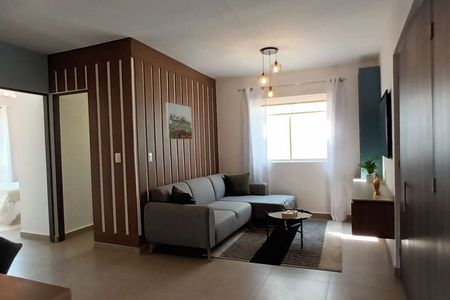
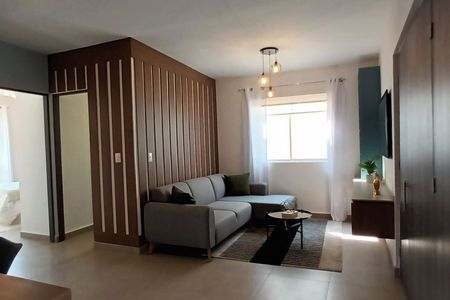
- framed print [165,101,193,140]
